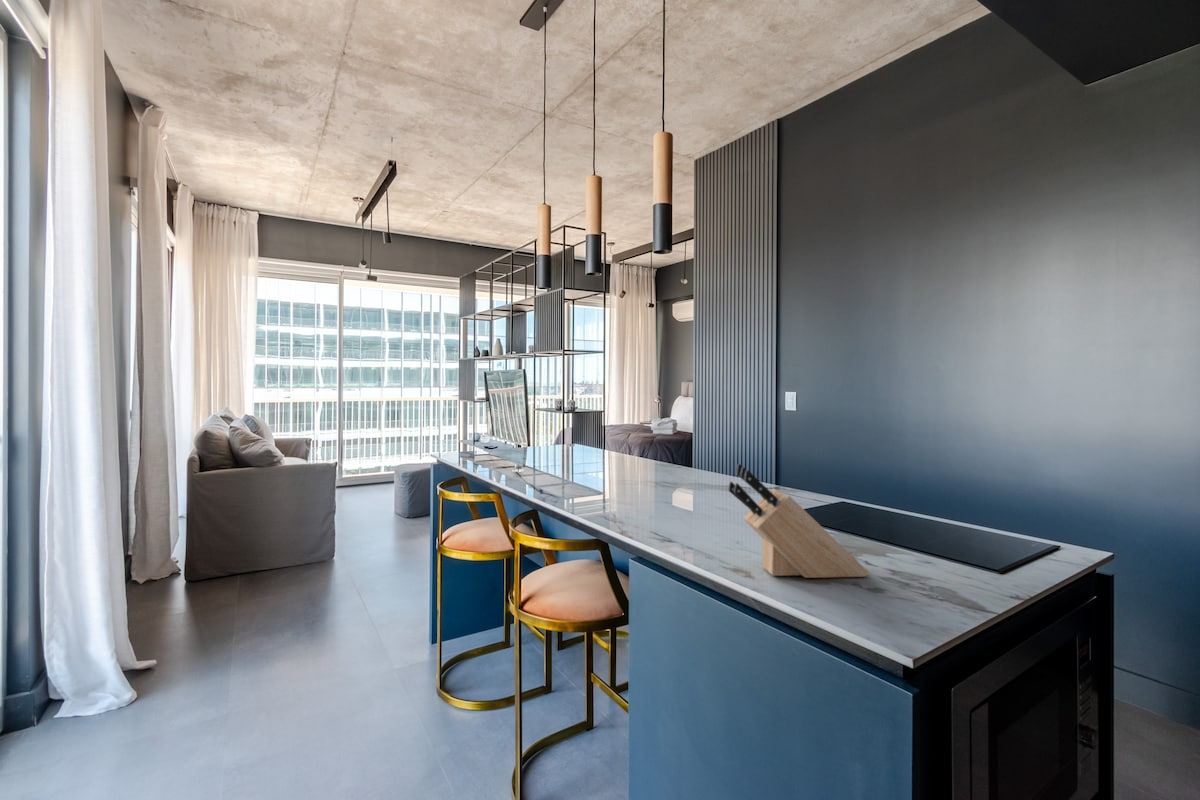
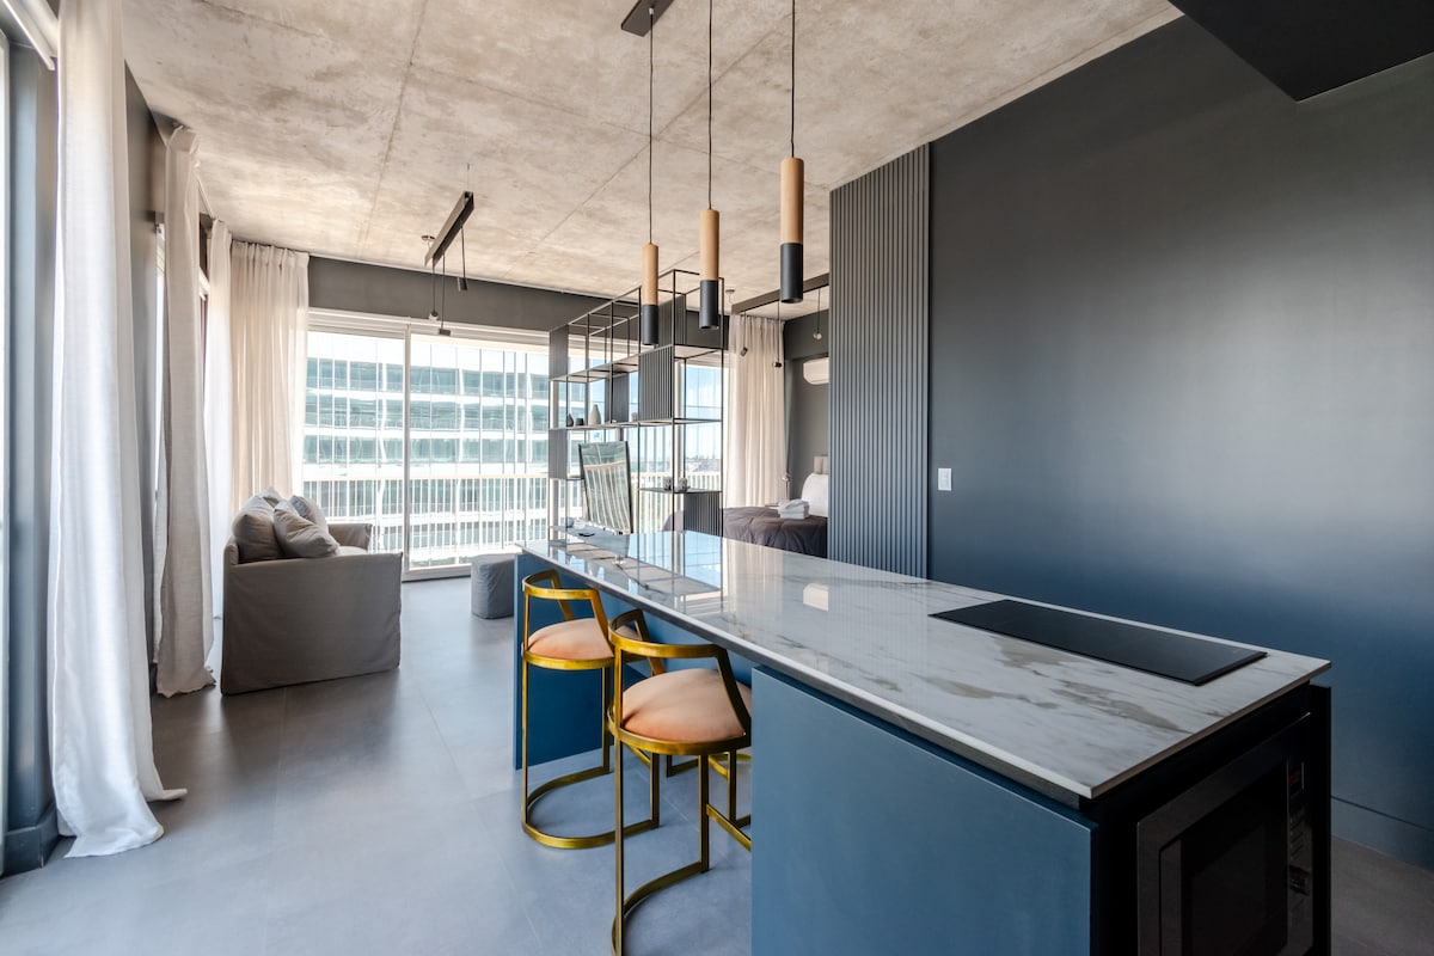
- knife block [727,463,870,579]
